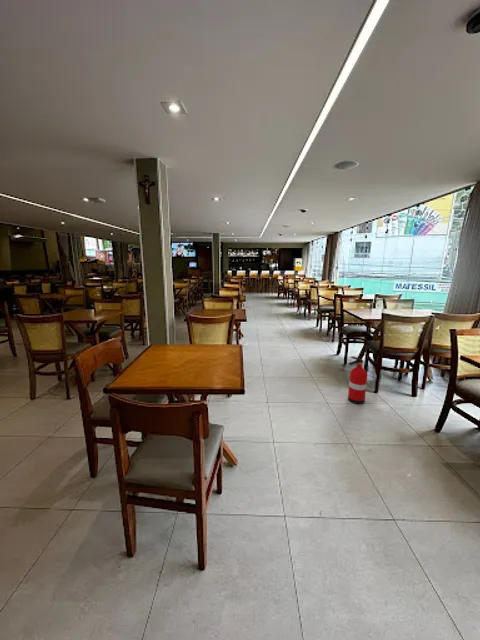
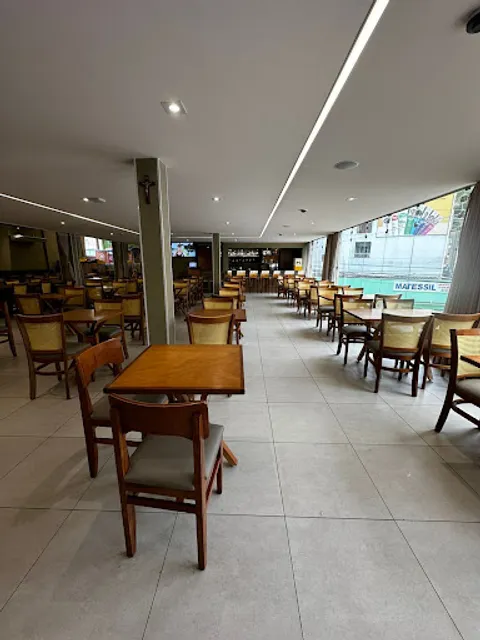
- fire extinguisher [347,356,370,405]
